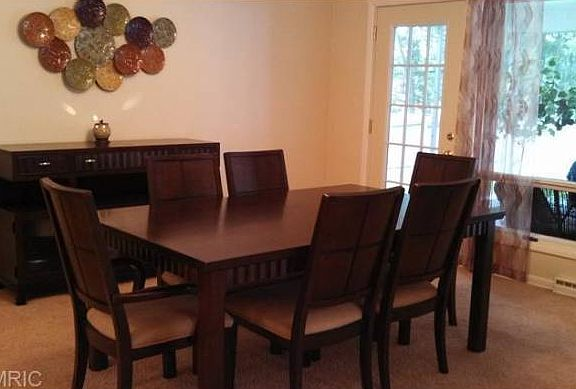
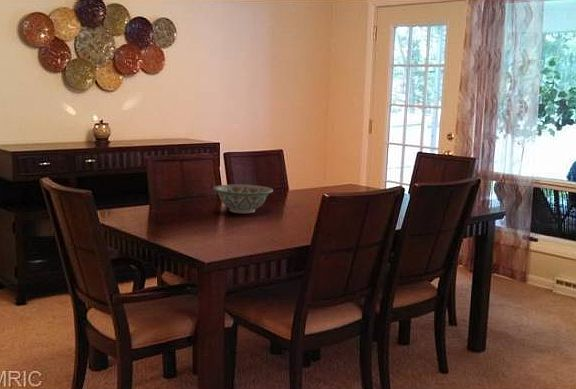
+ decorative bowl [212,184,274,214]
